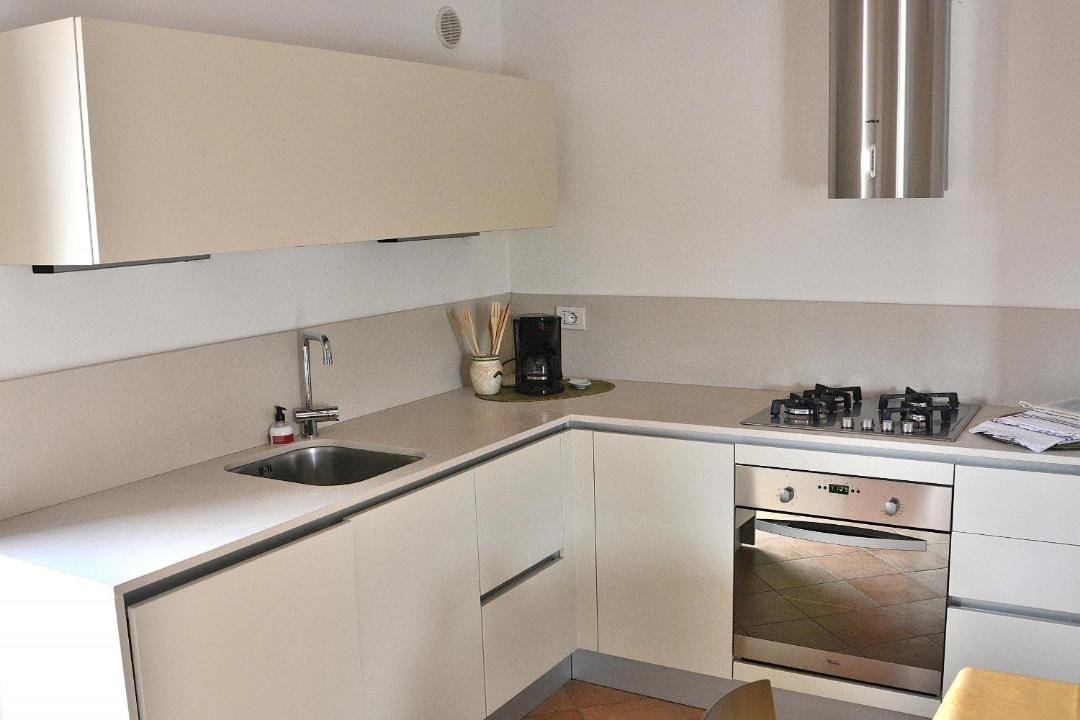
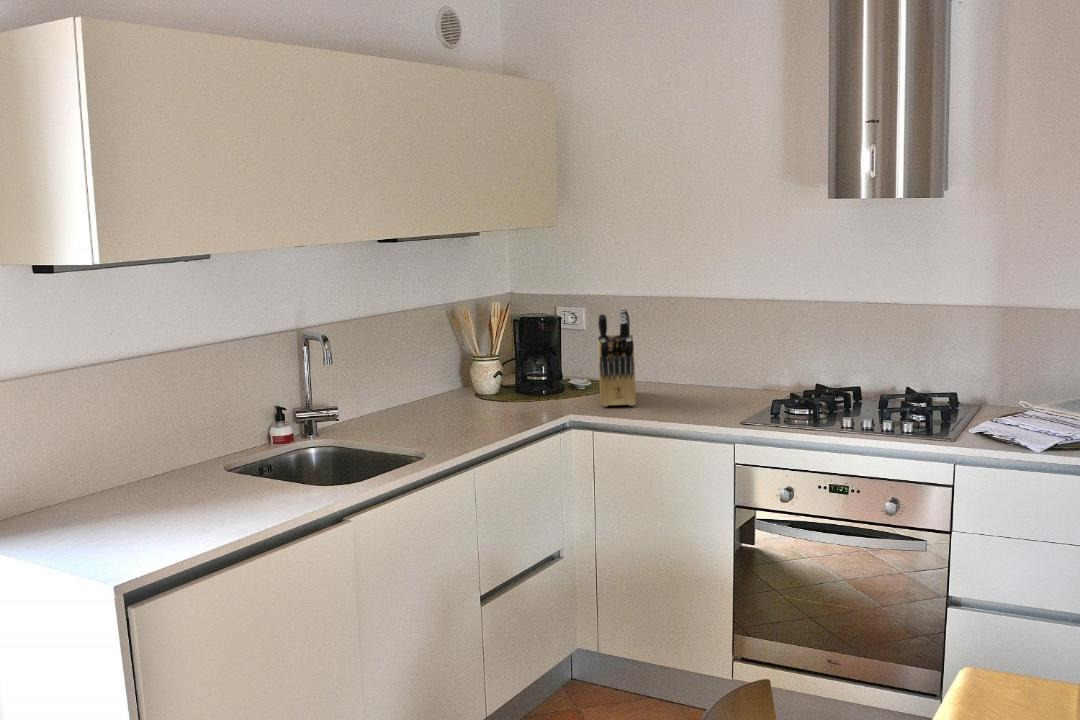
+ knife block [597,307,637,408]
